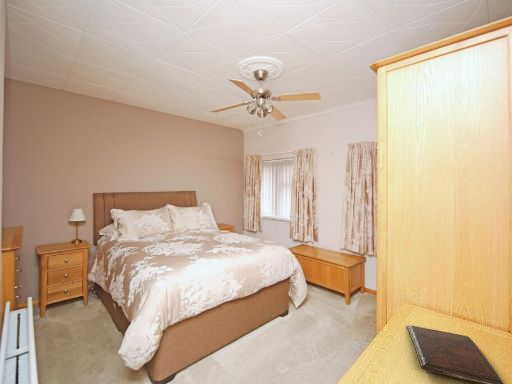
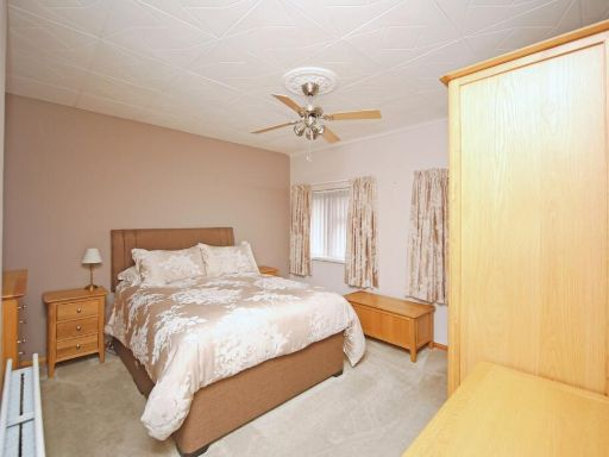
- book [406,324,505,384]
